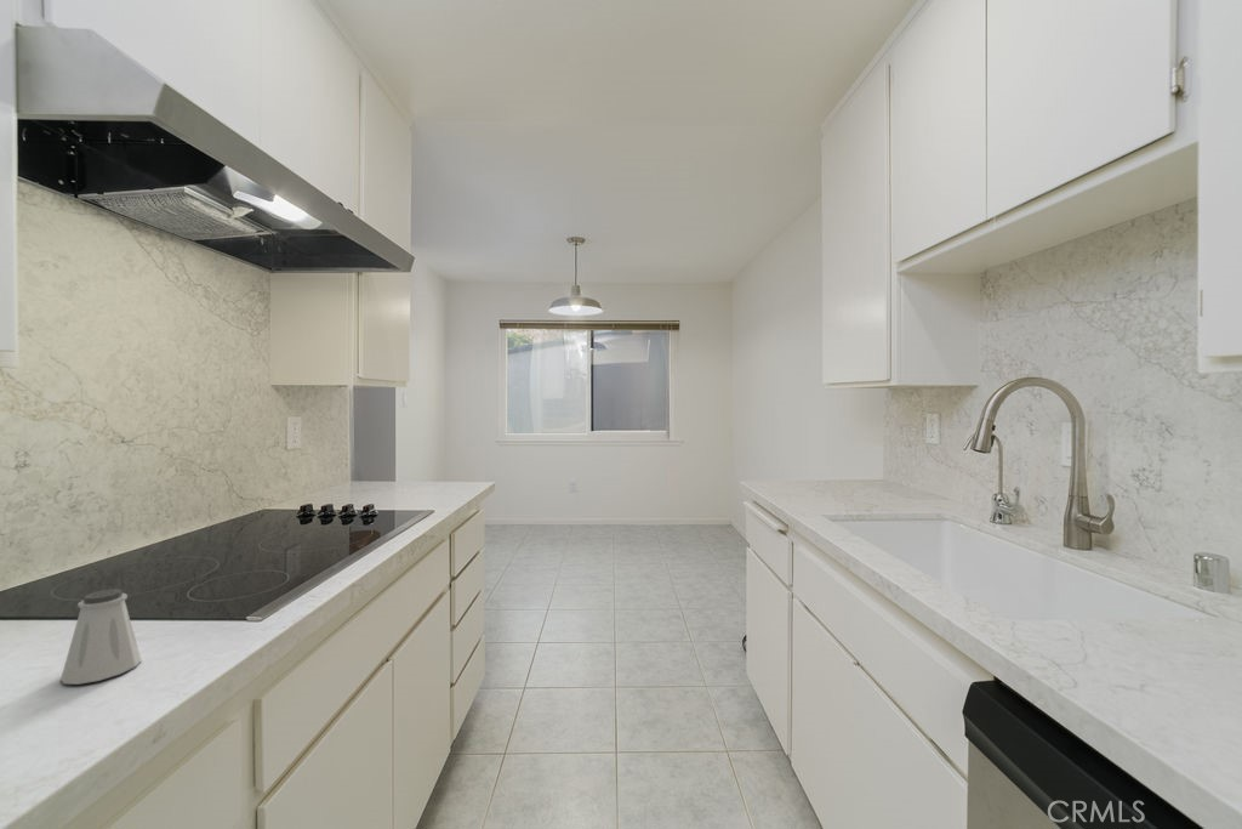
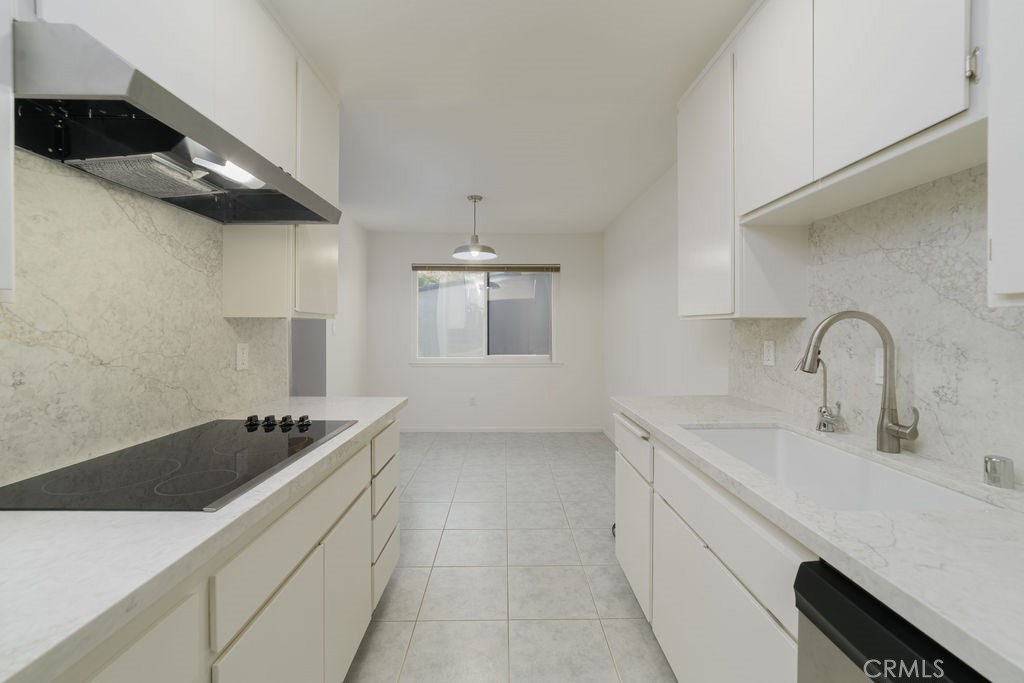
- saltshaker [59,587,142,686]
